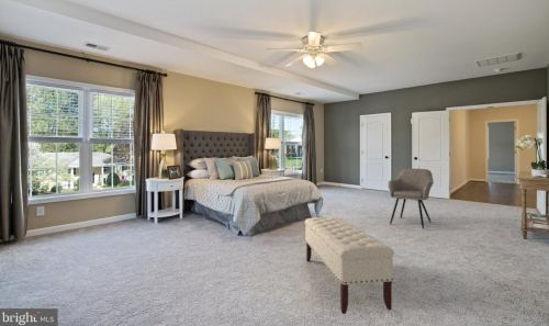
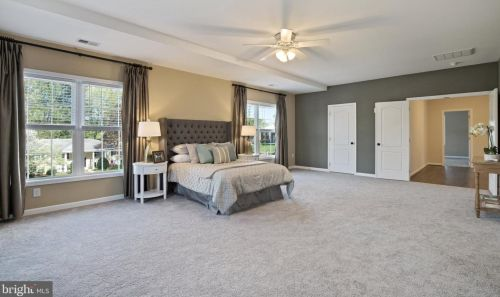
- bench [304,216,395,315]
- armchair [388,168,435,231]
